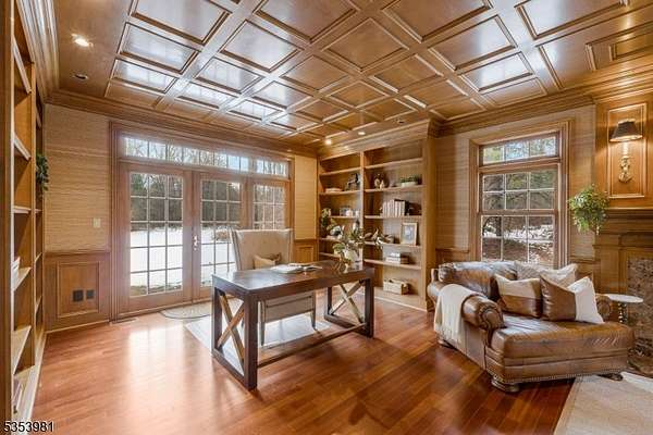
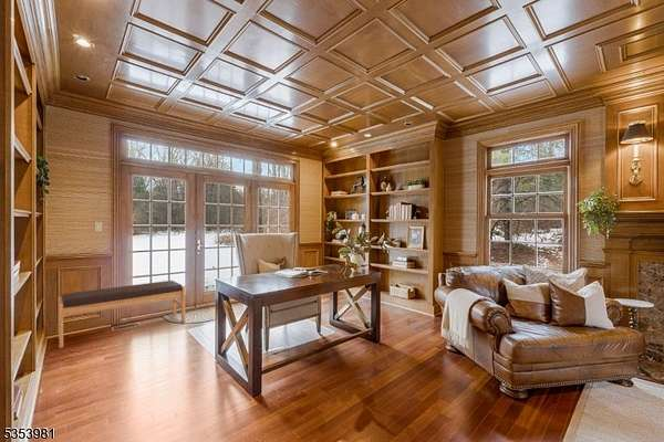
+ bench [58,280,186,349]
